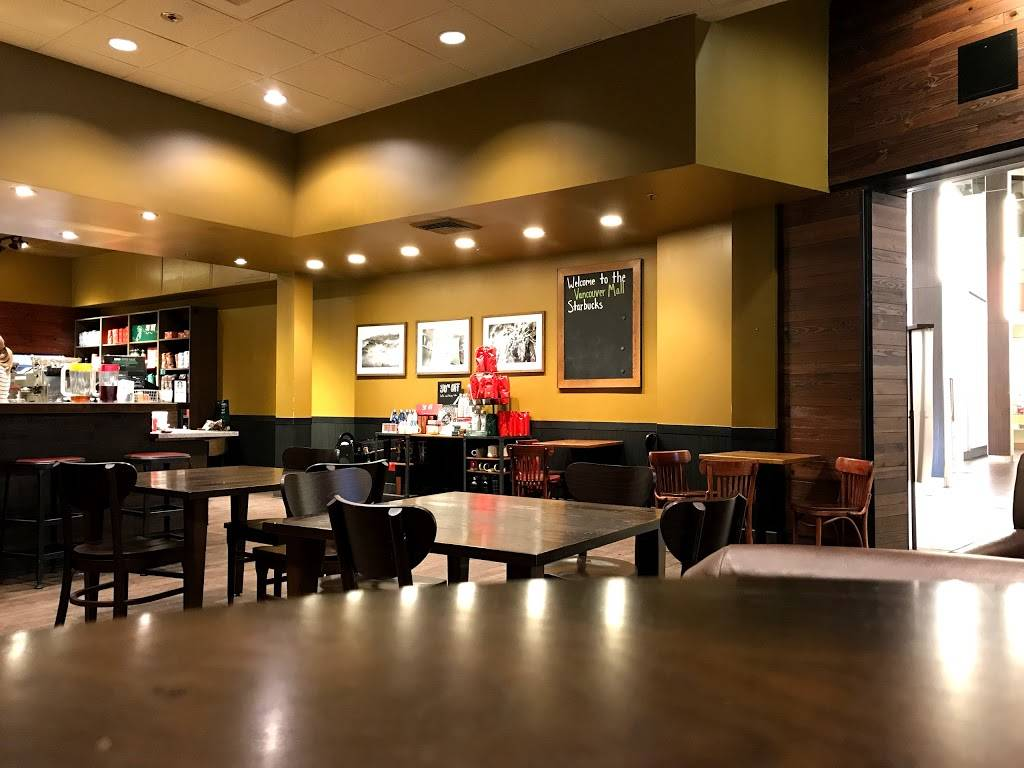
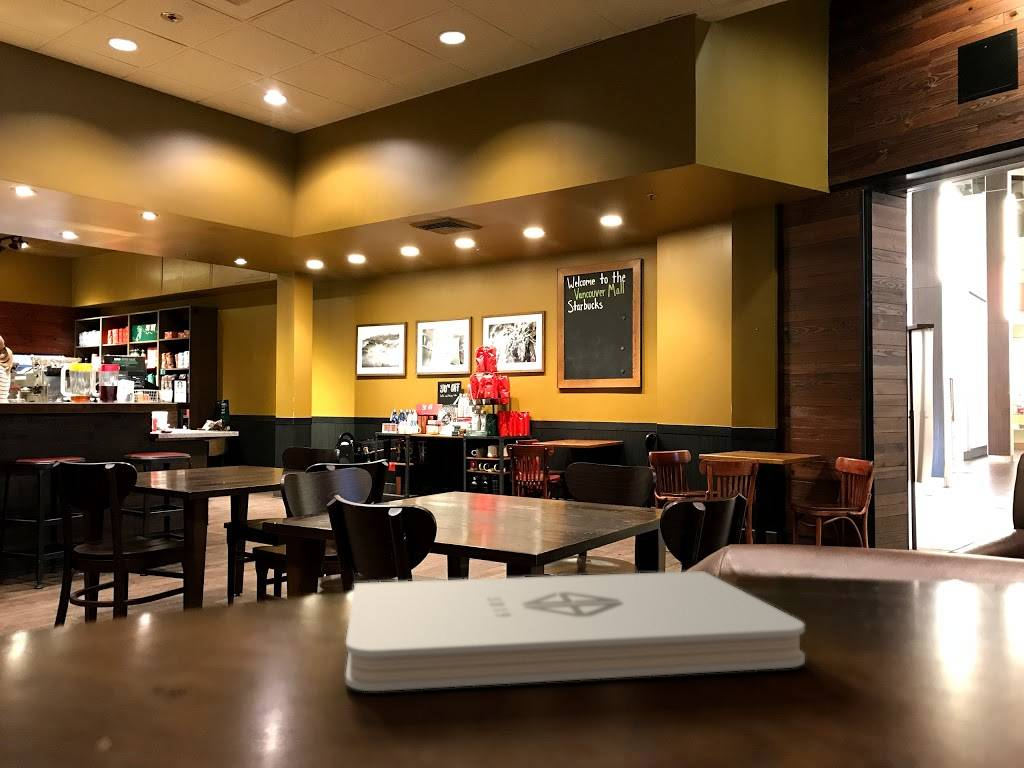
+ notepad [345,570,806,692]
